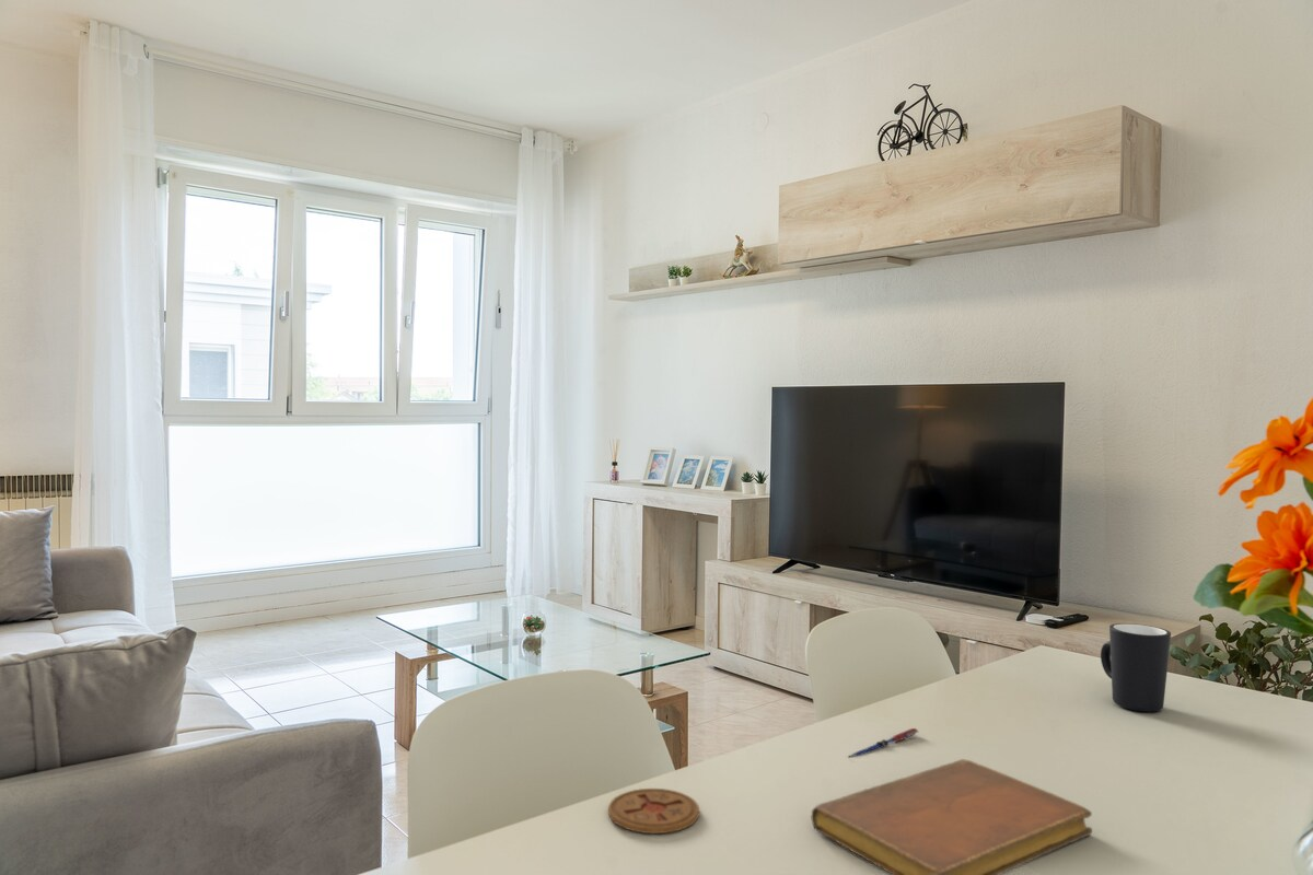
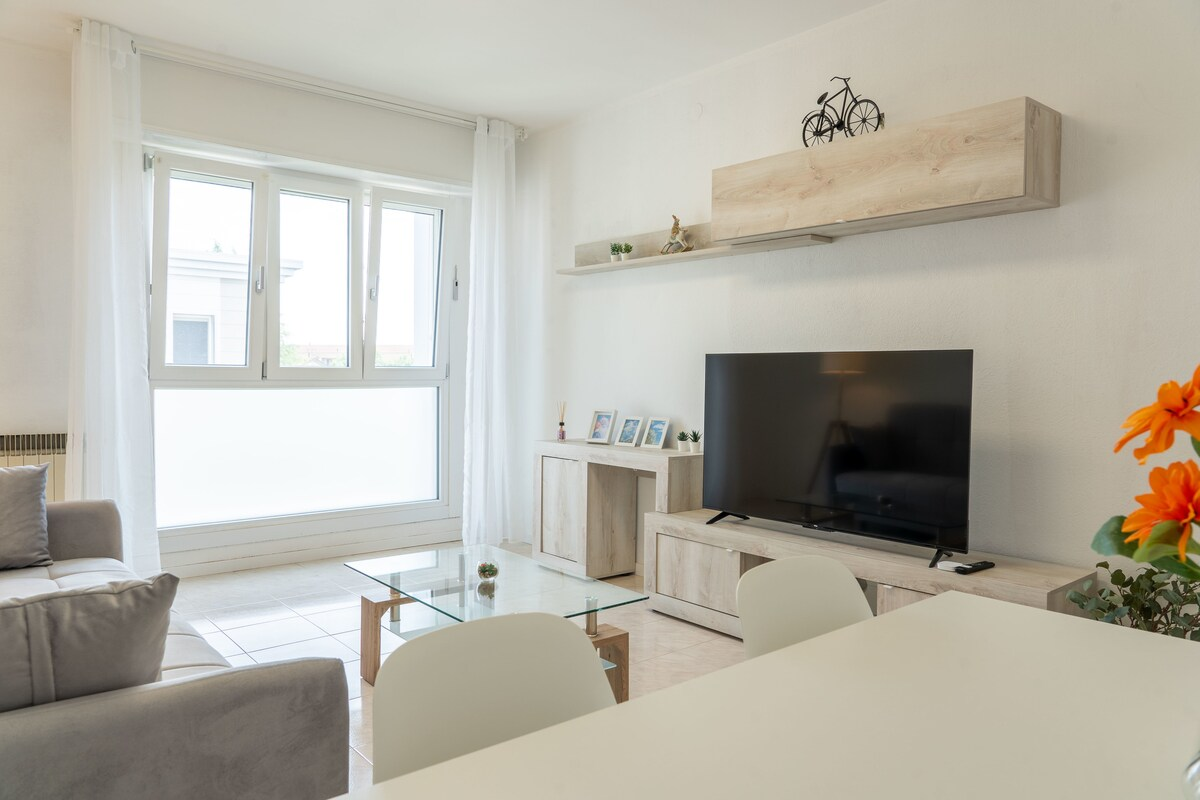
- mug [1100,622,1172,713]
- coaster [607,788,700,835]
- notebook [810,758,1093,875]
- pen [845,727,919,759]
